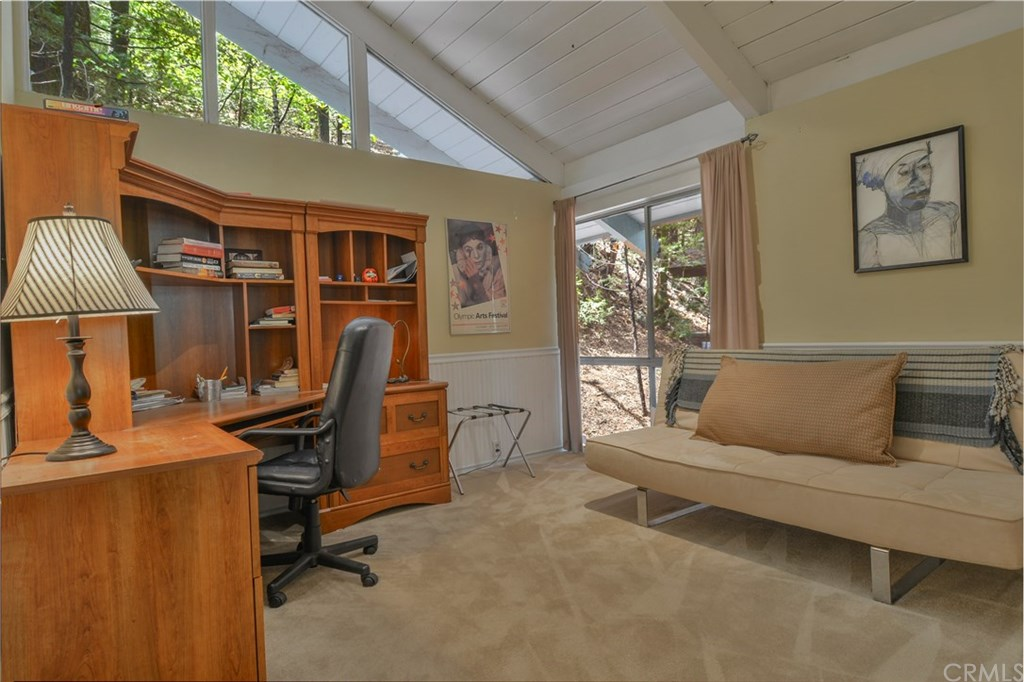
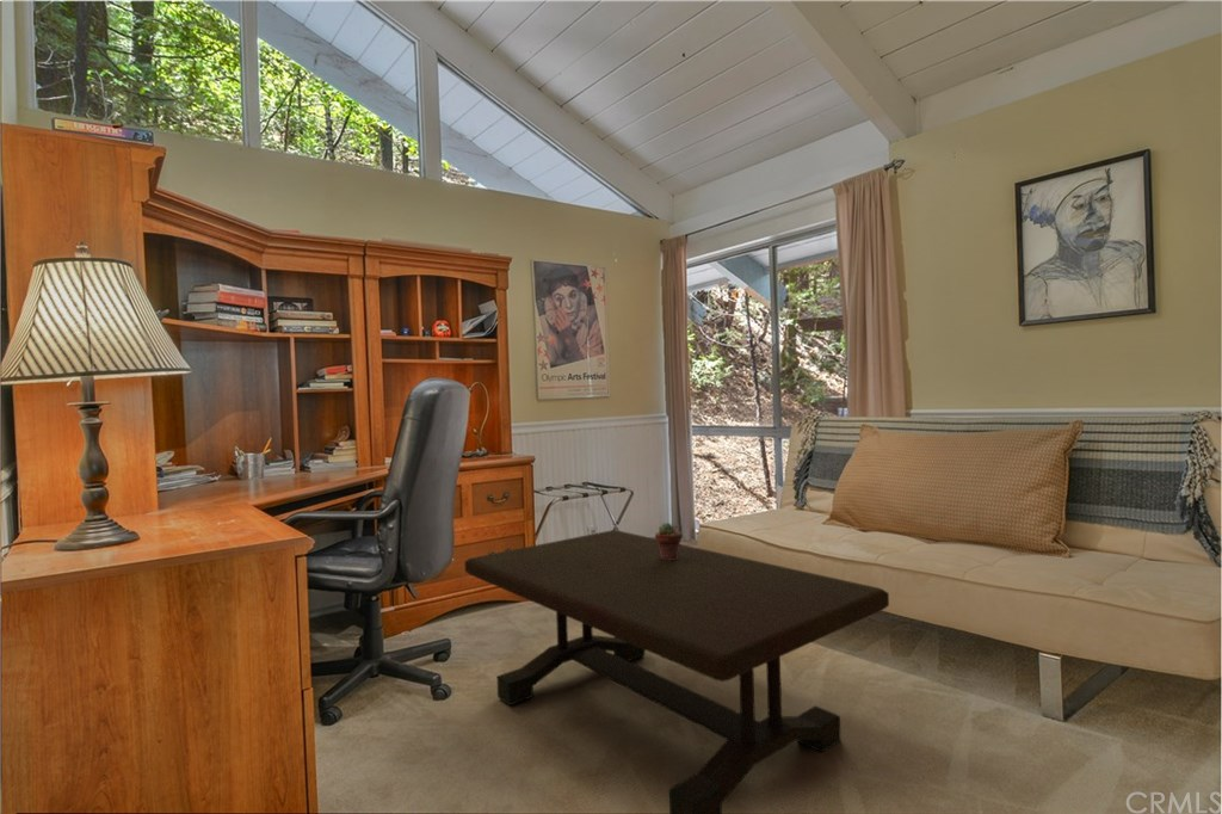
+ potted succulent [654,522,683,560]
+ coffee table [463,529,890,814]
